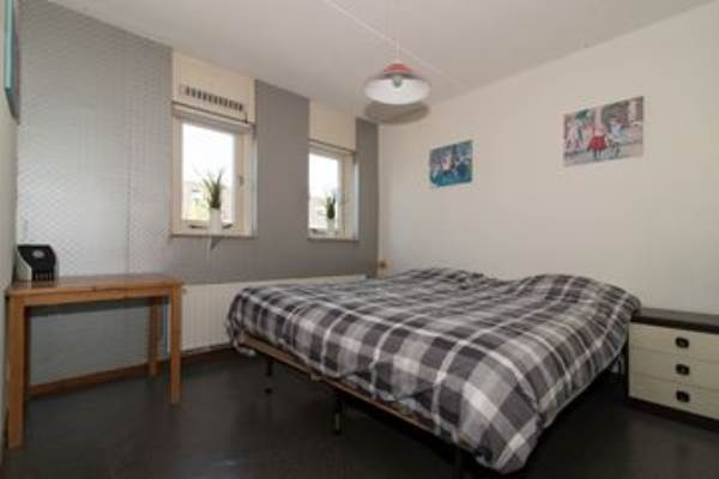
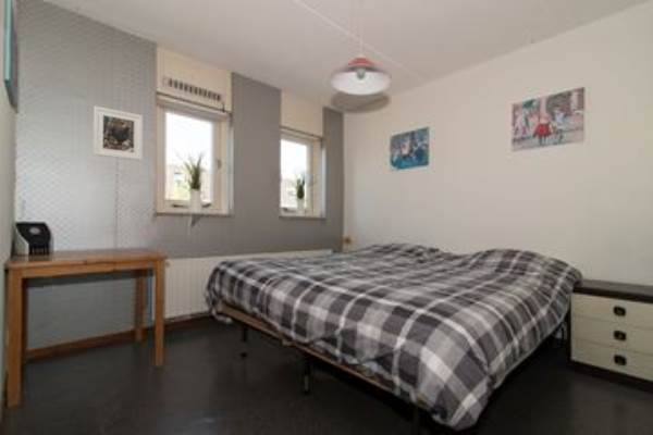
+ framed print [93,105,144,161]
